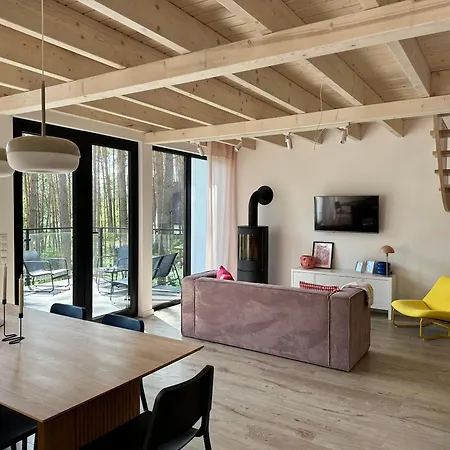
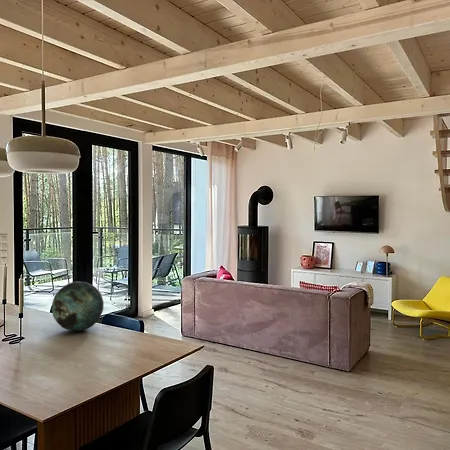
+ decorative orb [51,280,105,332]
